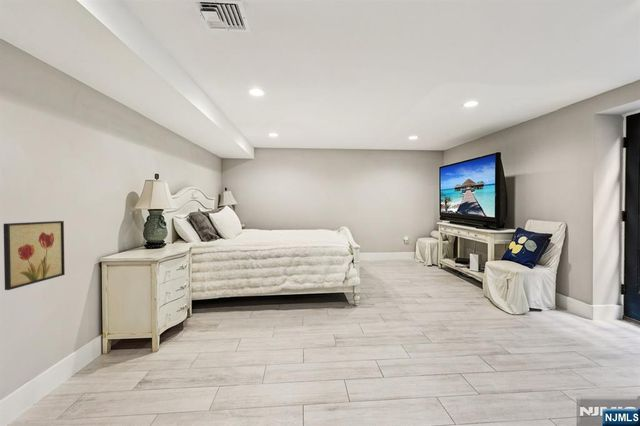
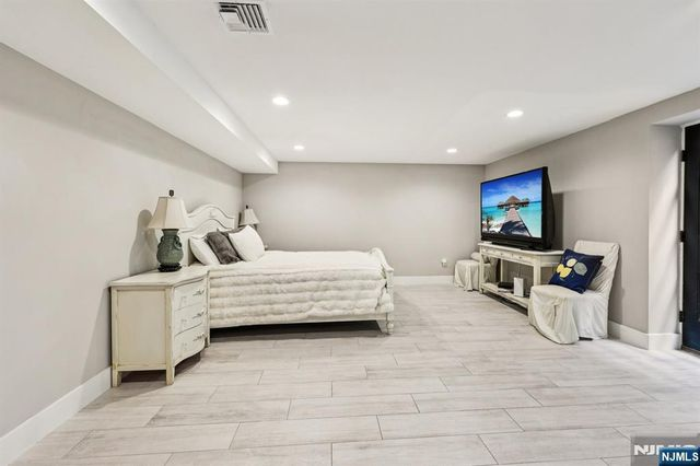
- wall art [3,220,66,291]
